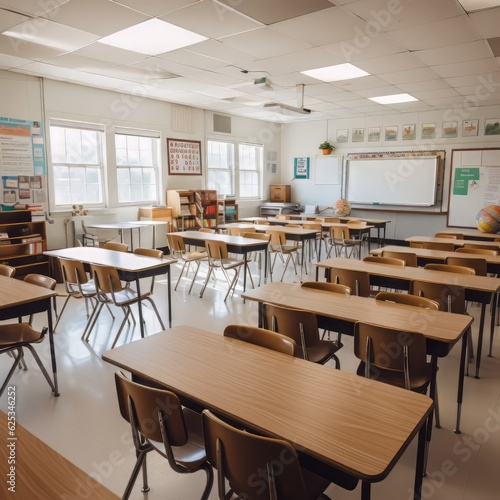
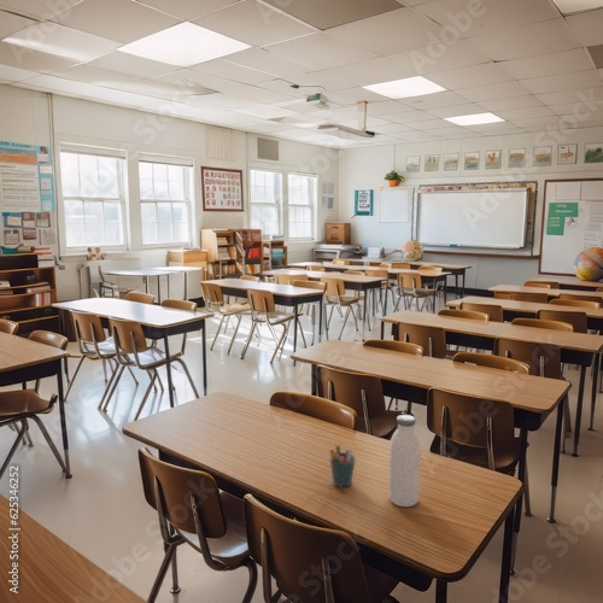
+ water bottle [388,414,421,508]
+ pen holder [328,444,357,488]
